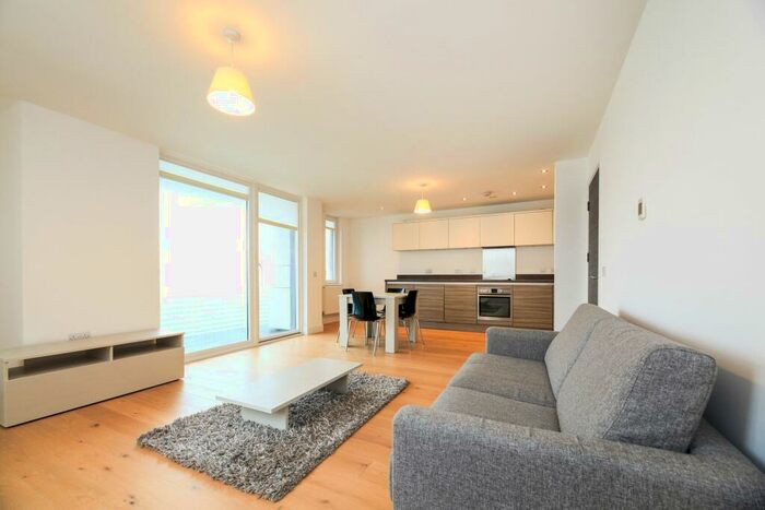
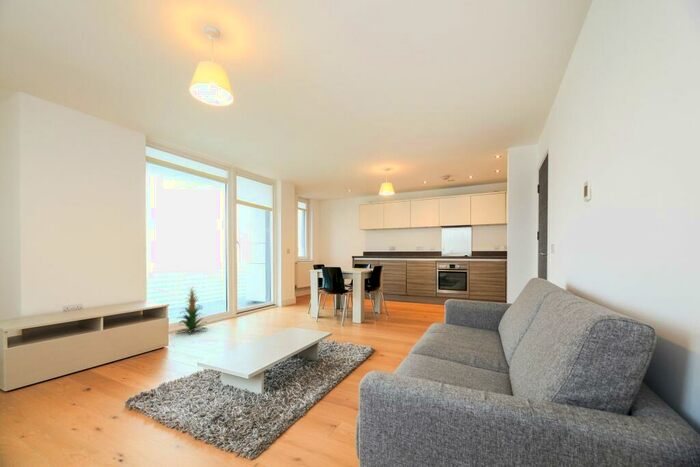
+ indoor plant [175,287,208,335]
